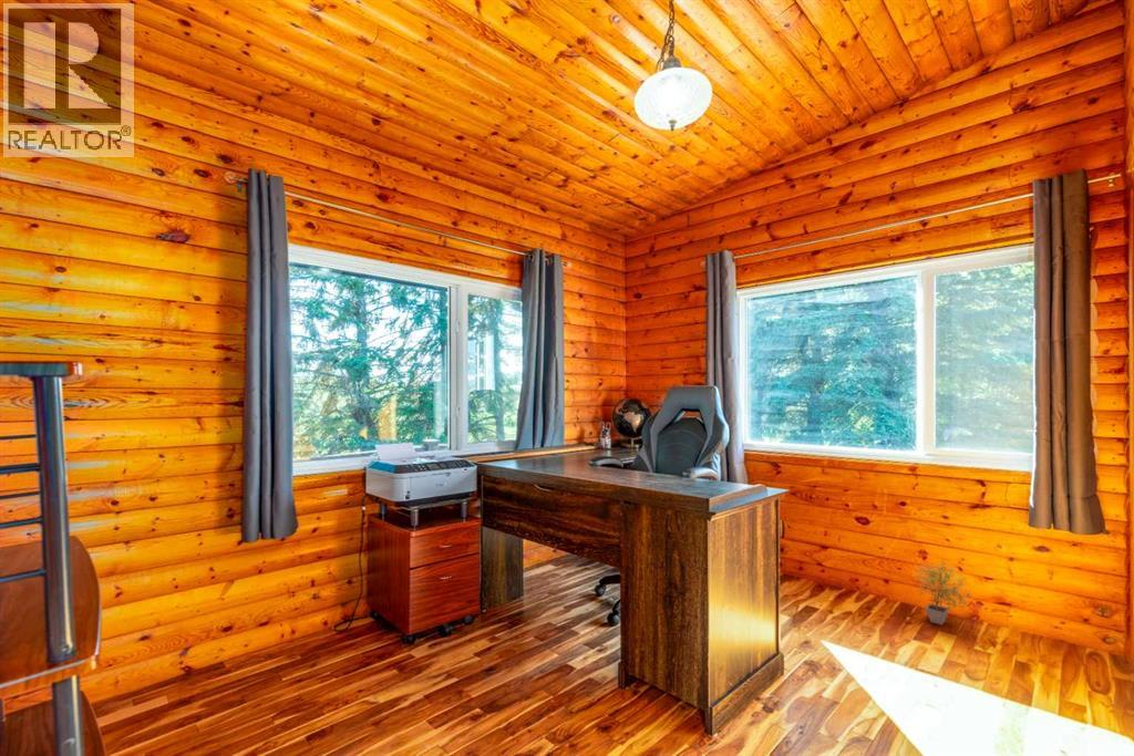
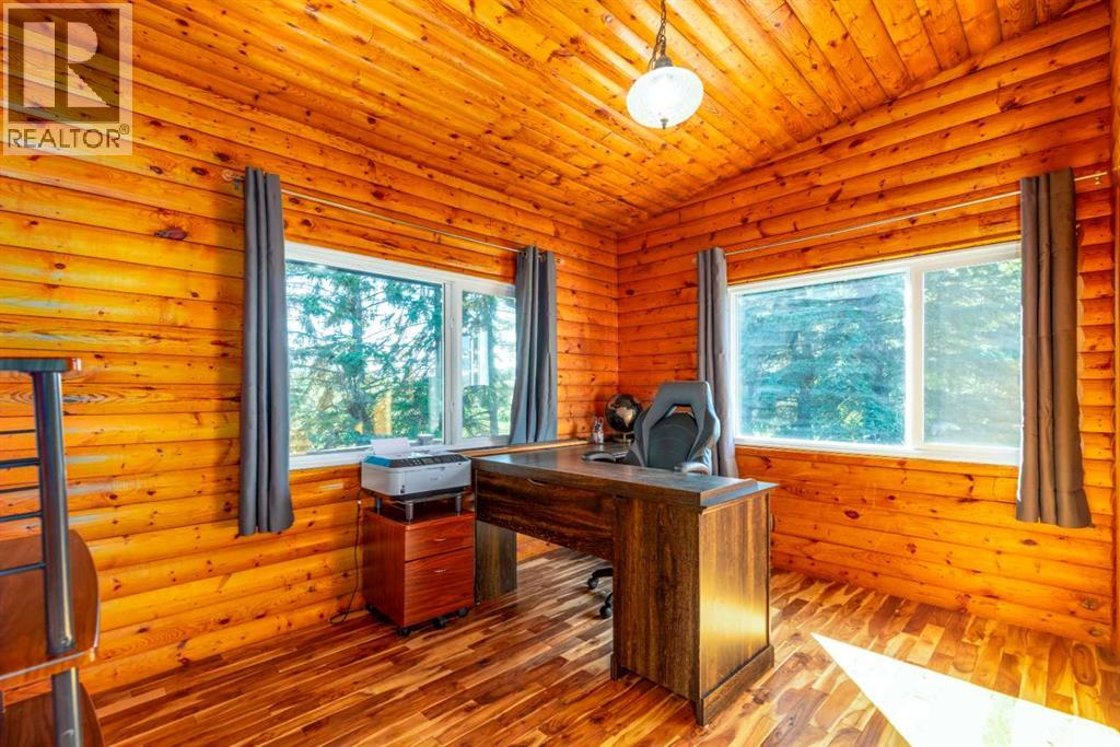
- potted plant [915,559,973,626]
